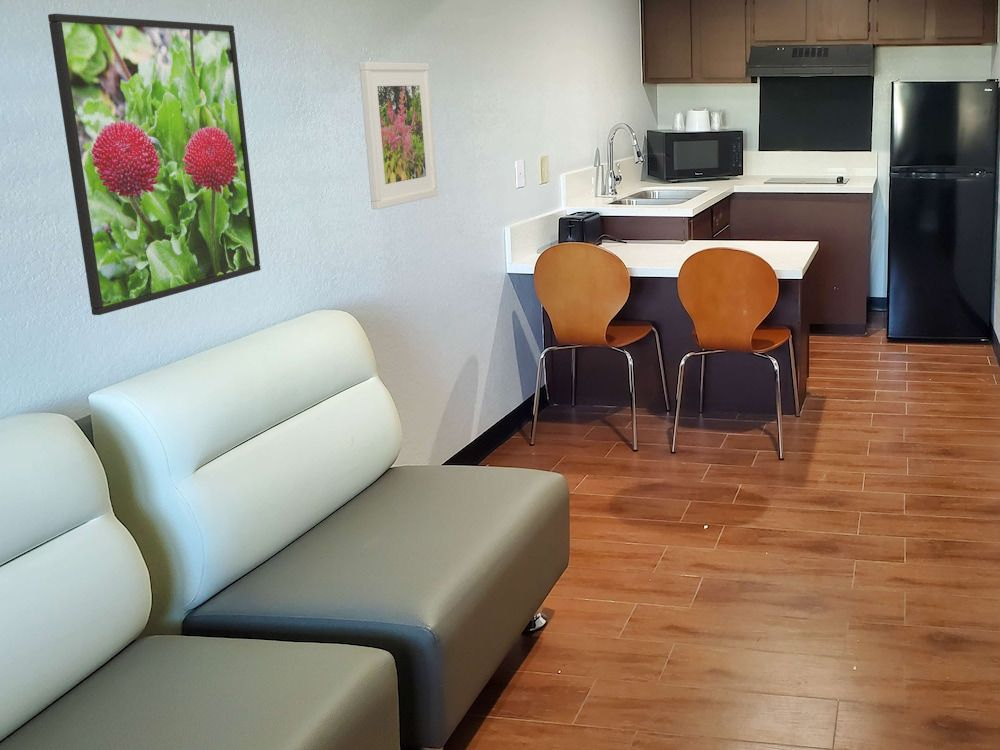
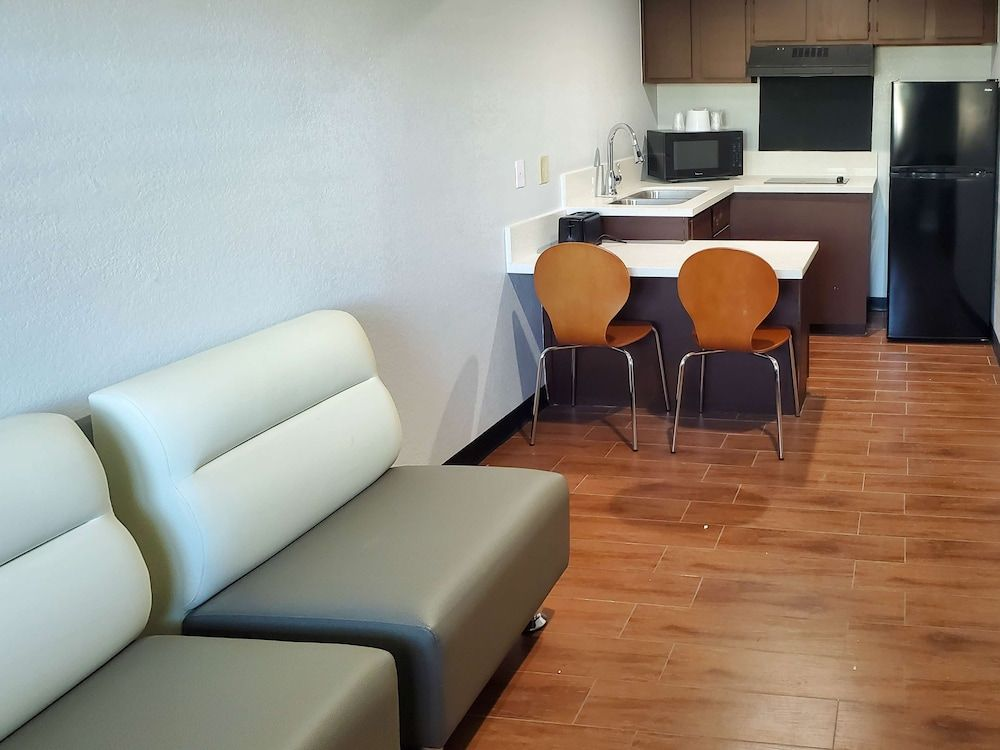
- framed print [358,61,439,210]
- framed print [47,13,262,316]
